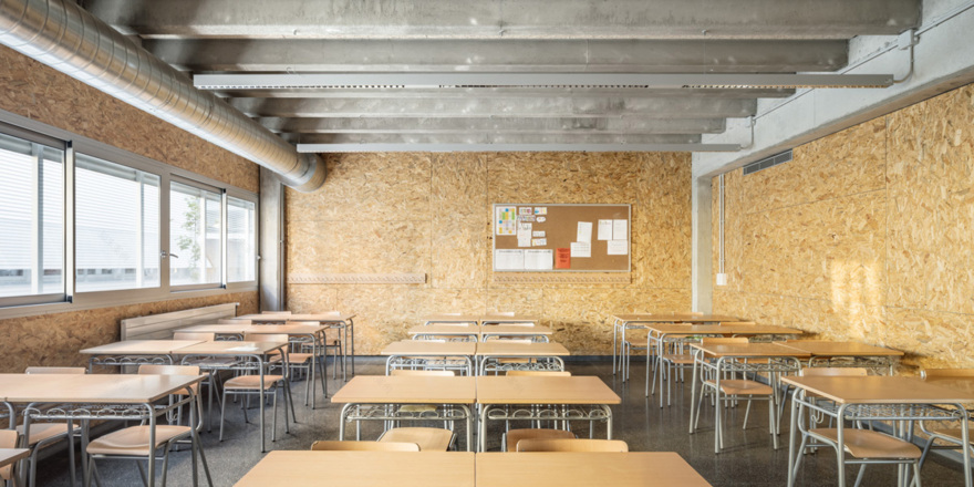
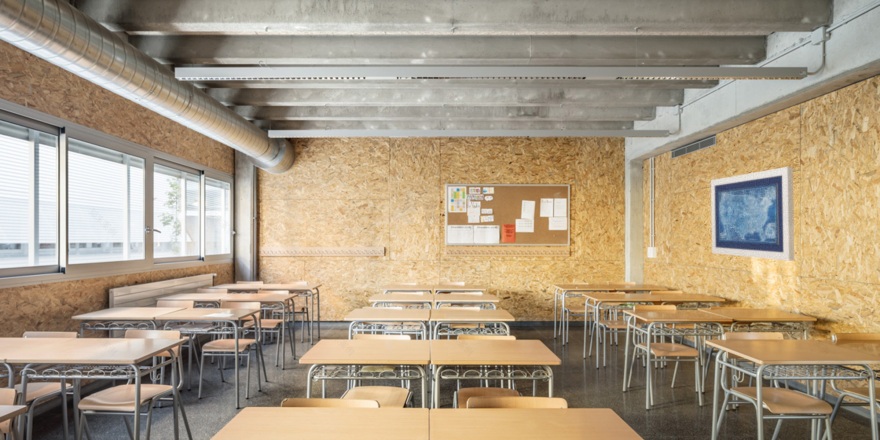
+ wall art [710,166,795,262]
